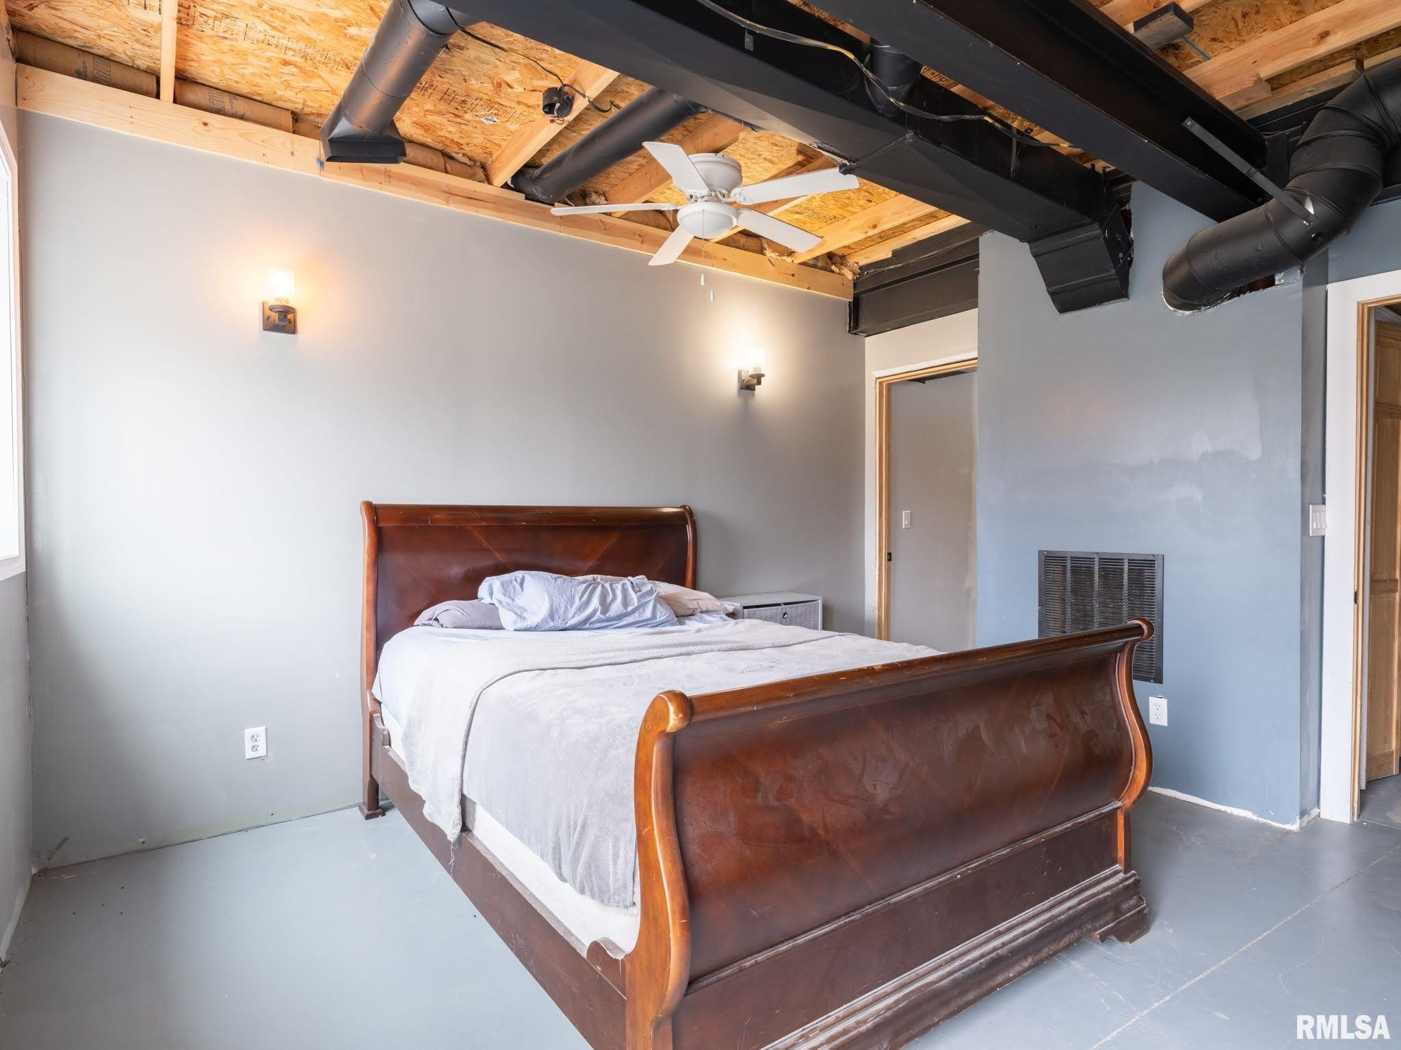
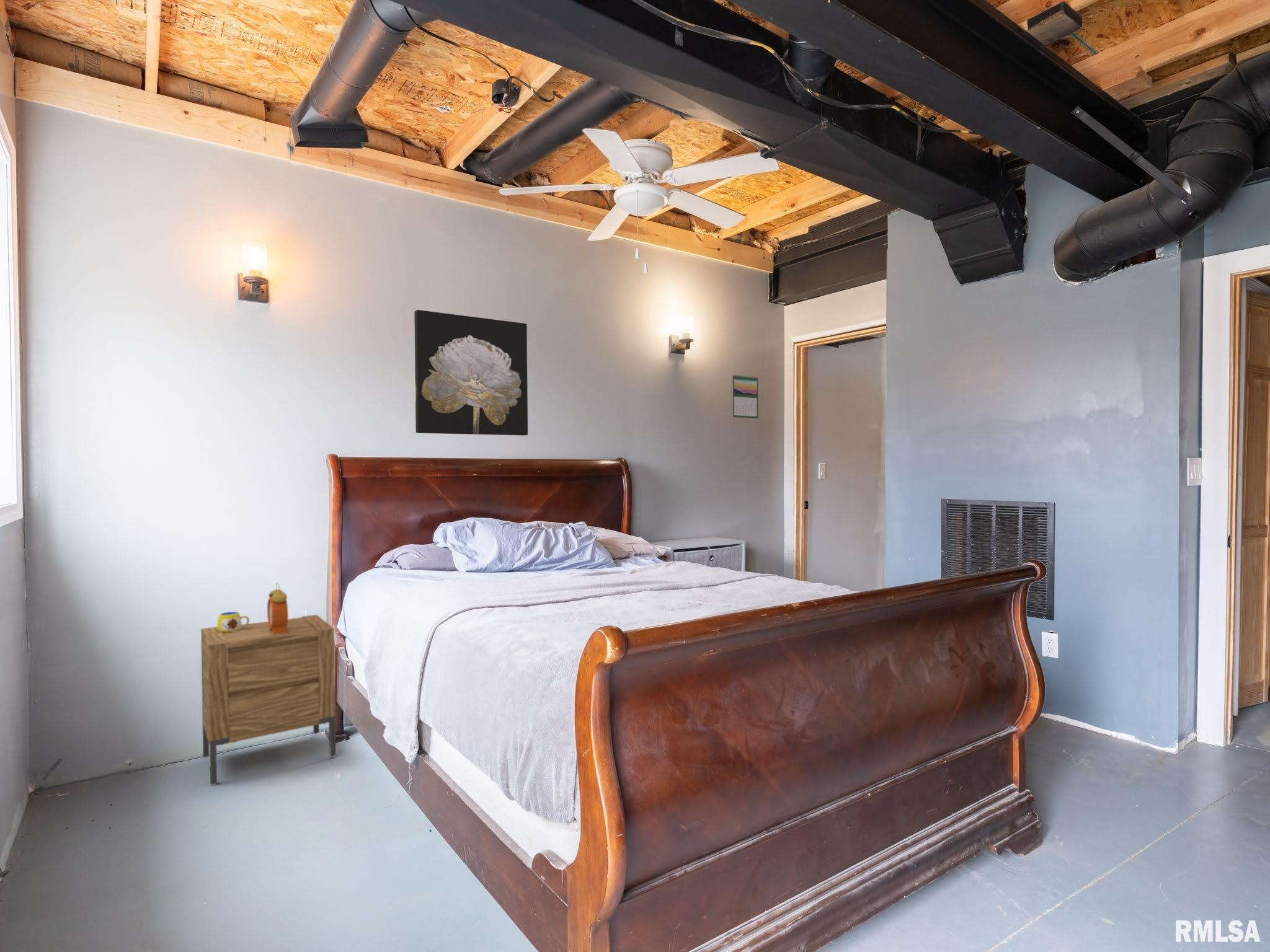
+ alarm clock [267,582,289,634]
+ wall art [414,309,528,436]
+ calendar [732,374,759,419]
+ nightstand [200,614,337,786]
+ mug [216,611,250,633]
